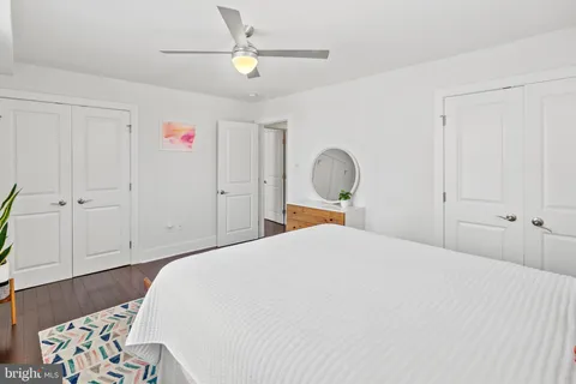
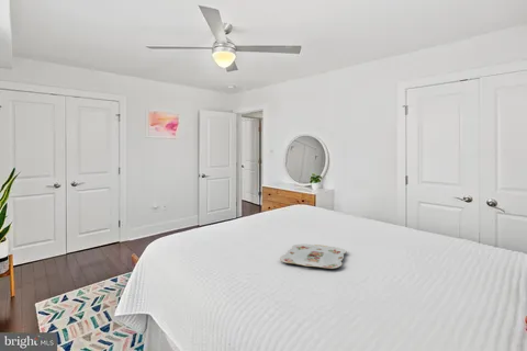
+ serving tray [279,244,347,270]
